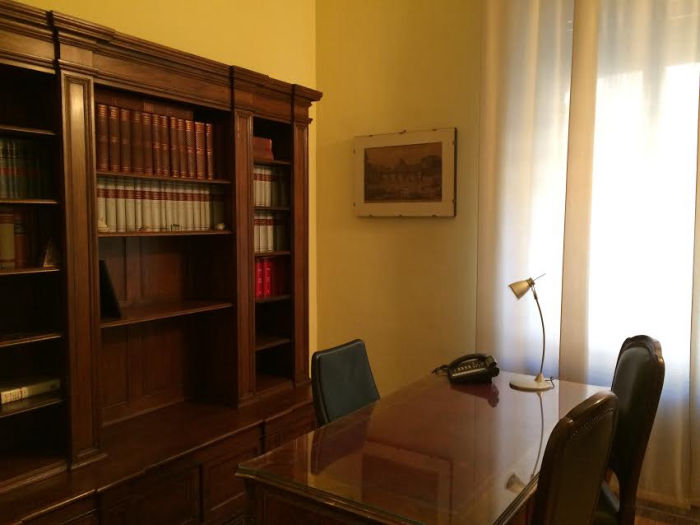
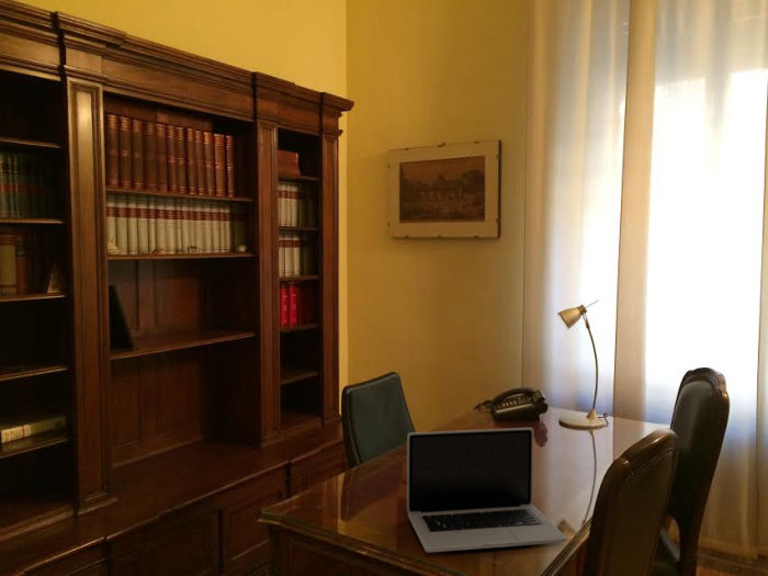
+ laptop [406,427,567,553]
